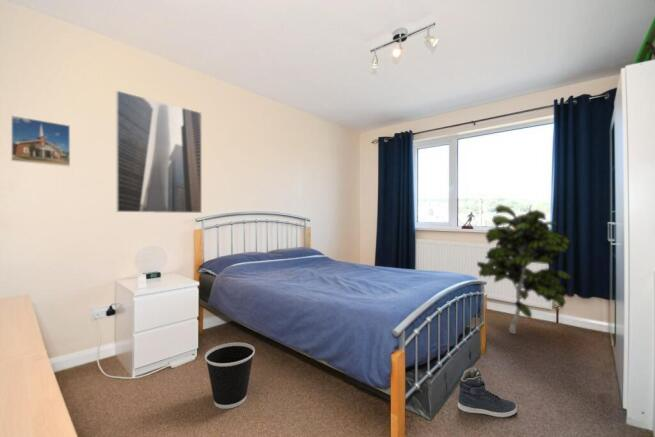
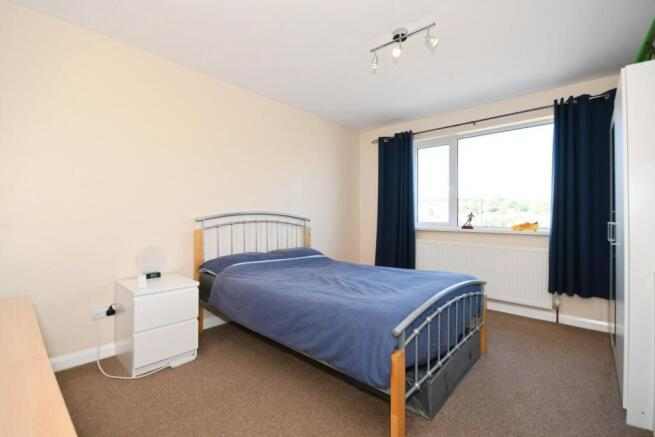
- sneaker [457,367,518,419]
- wastebasket [204,342,256,410]
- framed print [10,114,71,168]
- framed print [115,90,203,214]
- indoor plant [476,203,573,335]
